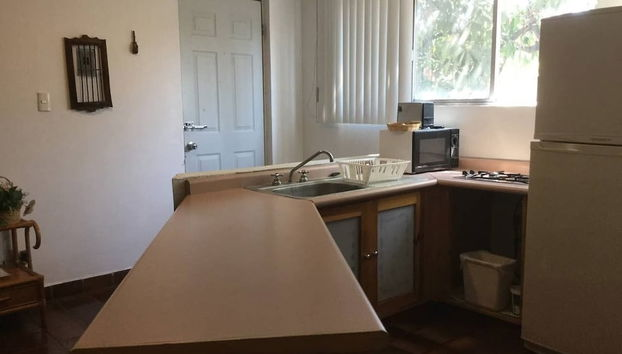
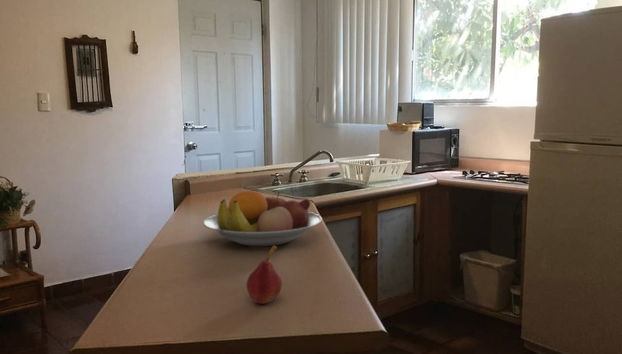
+ fruit bowl [202,190,323,247]
+ fruit [246,245,283,305]
